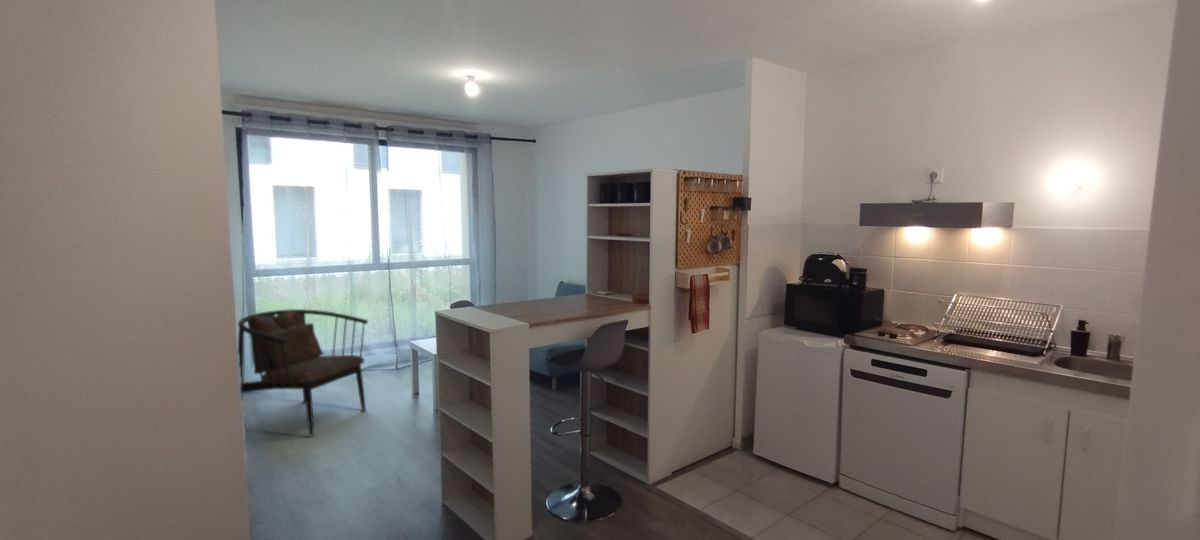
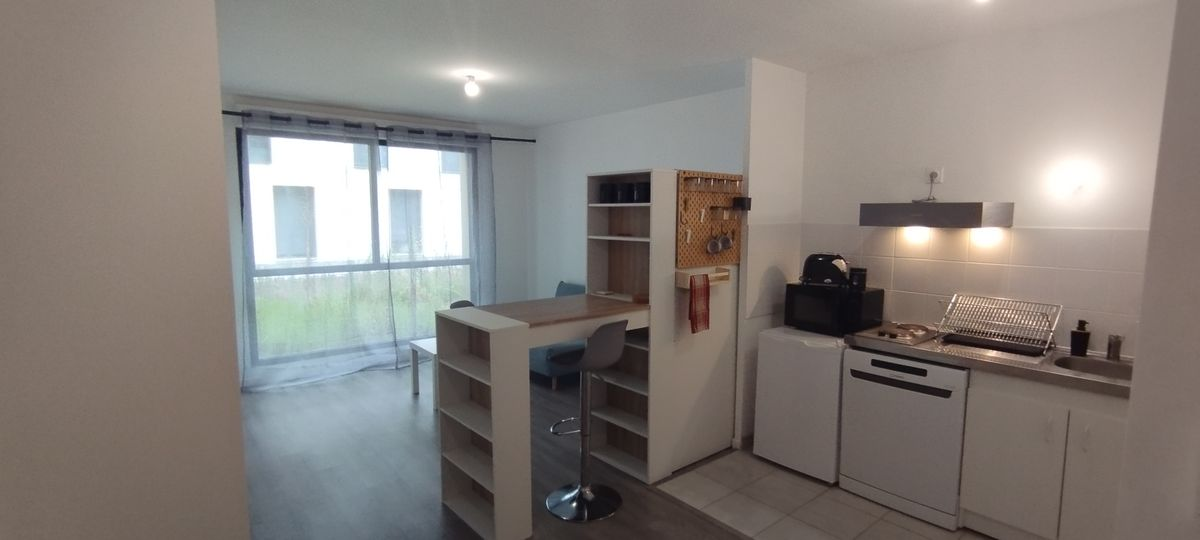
- armchair [237,308,369,437]
